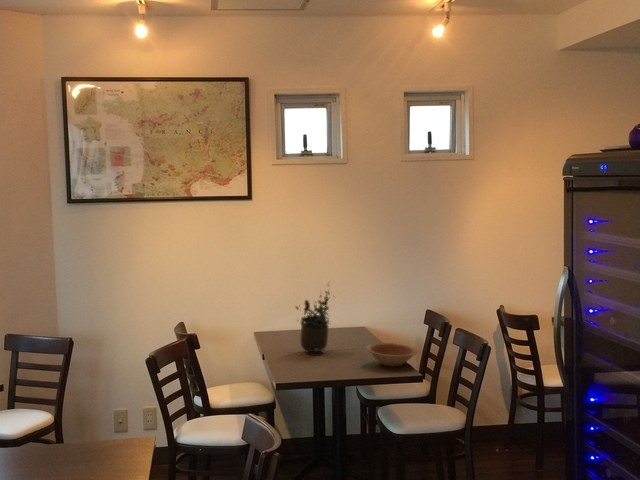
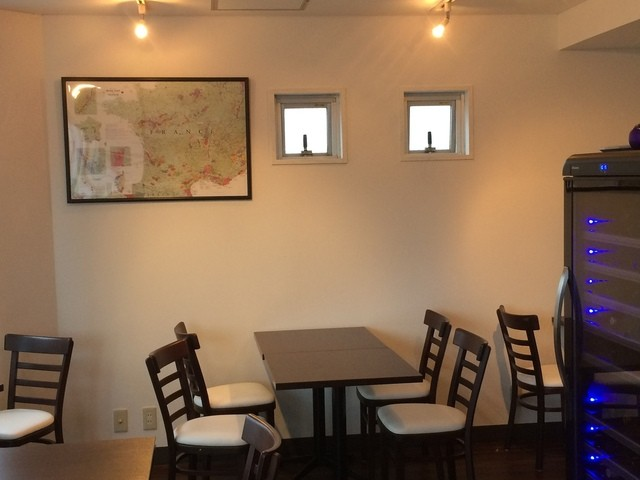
- potted plant [294,280,336,354]
- bowl [365,342,418,367]
